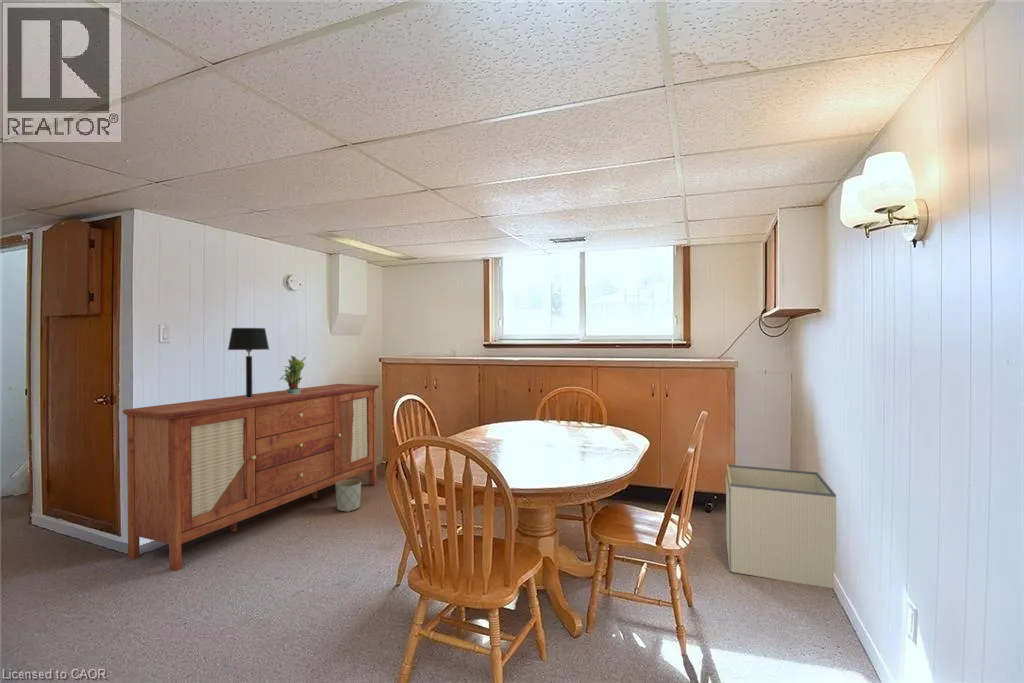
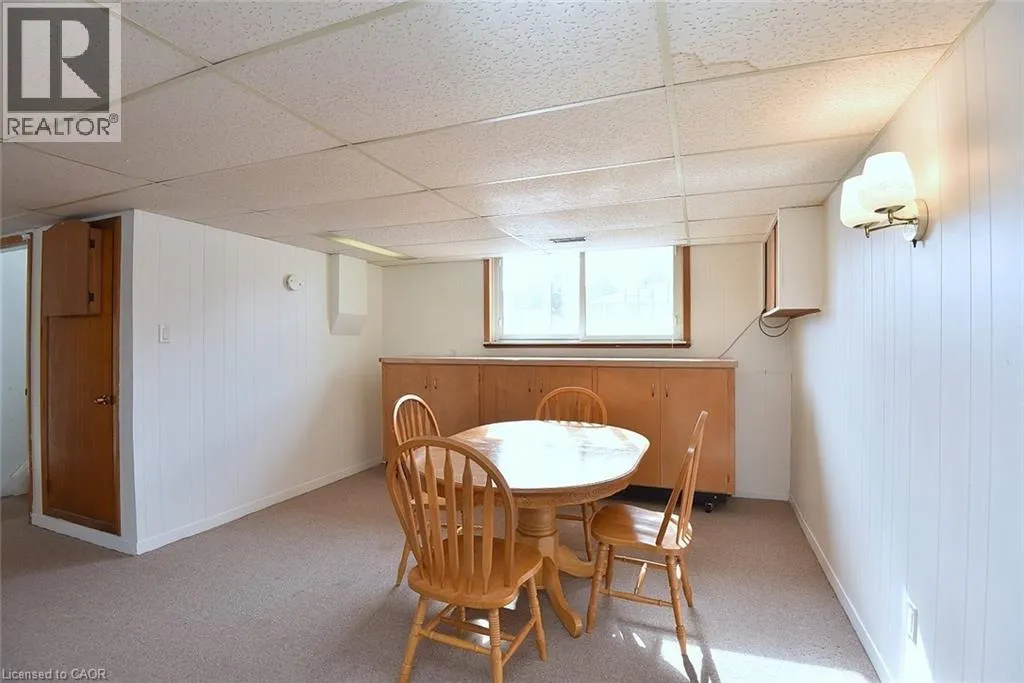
- potted plant [278,354,307,394]
- table lamp [227,327,270,398]
- planter [334,478,362,513]
- sideboard [122,383,380,572]
- storage bin [725,463,837,589]
